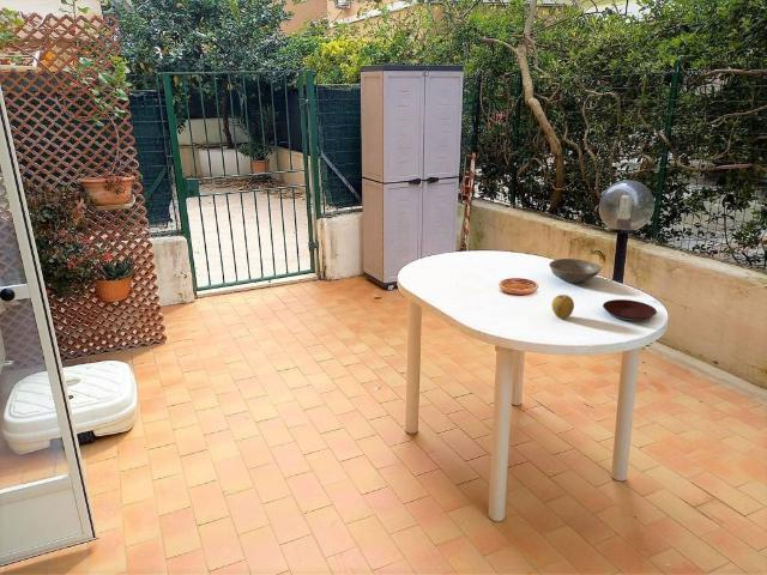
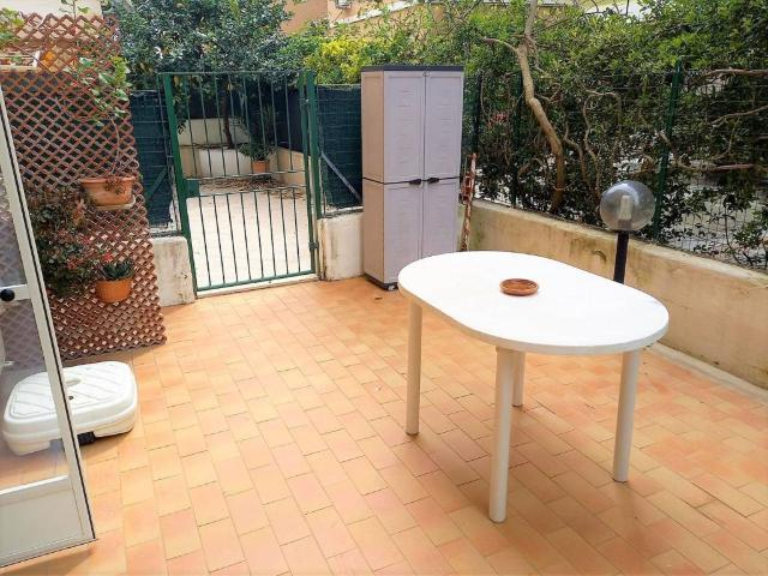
- fruit [550,293,575,320]
- plate [602,298,658,322]
- bowl [548,258,603,284]
